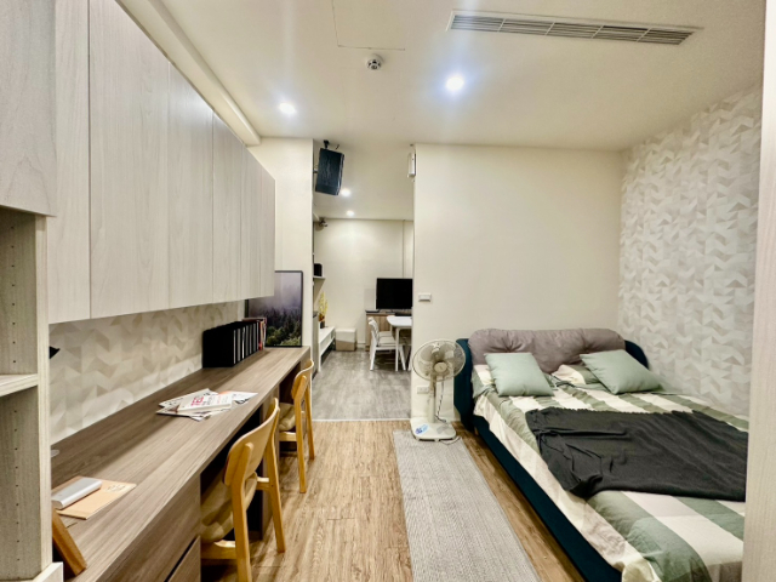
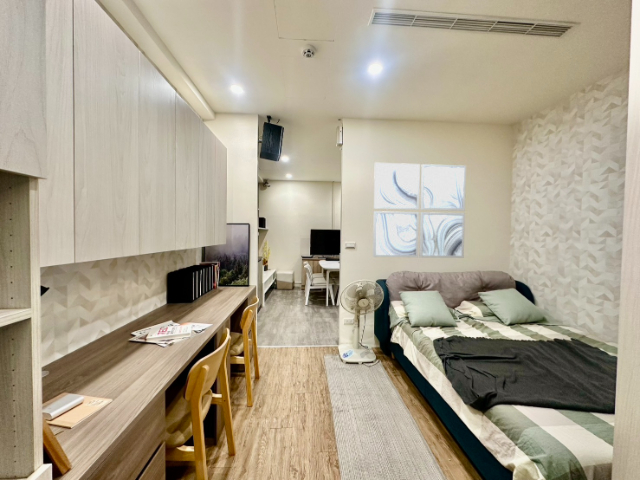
+ wall art [372,162,467,259]
